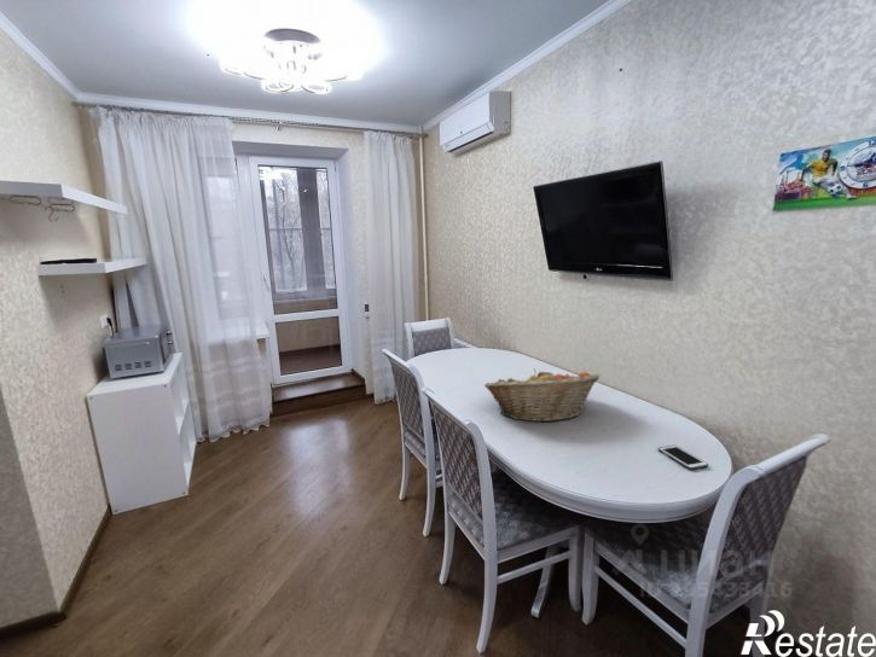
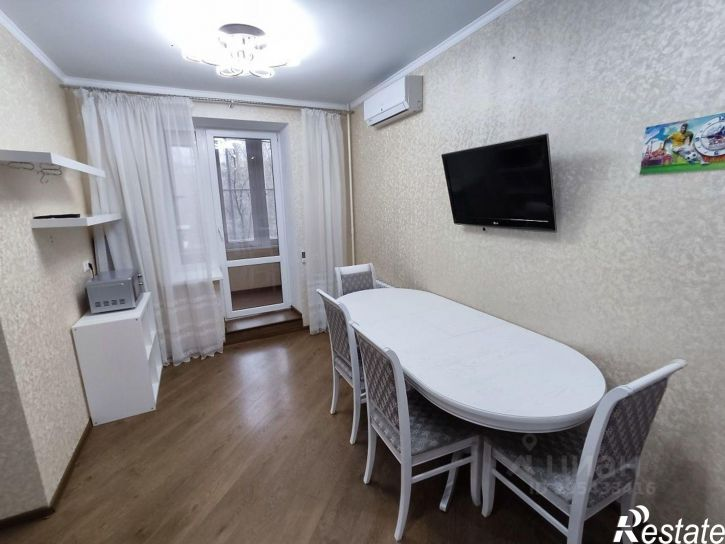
- fruit basket [483,368,601,423]
- cell phone [657,444,709,471]
